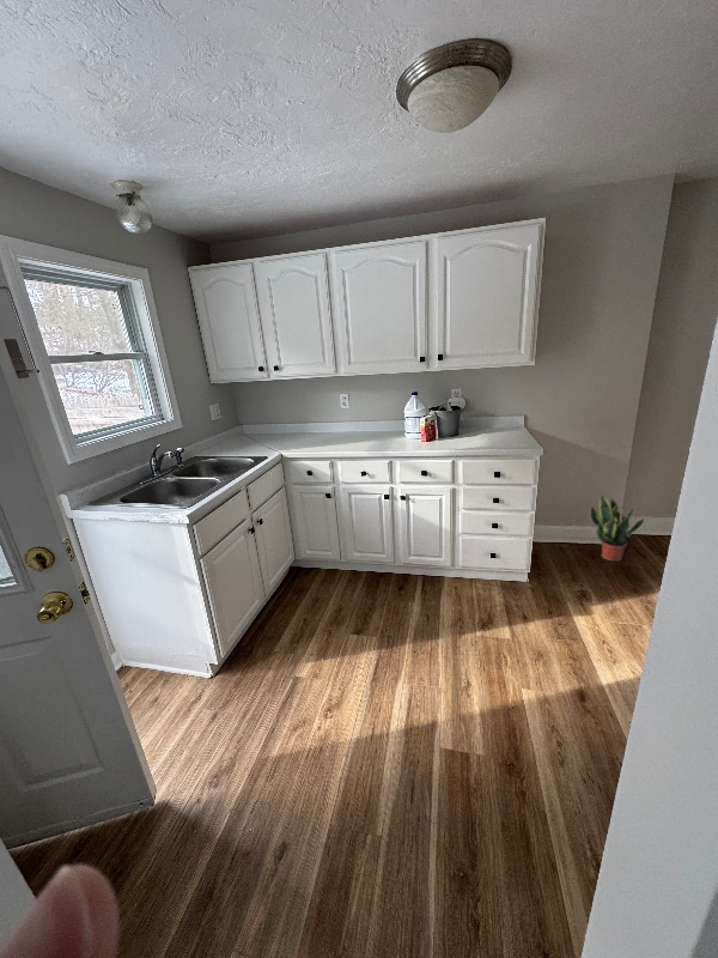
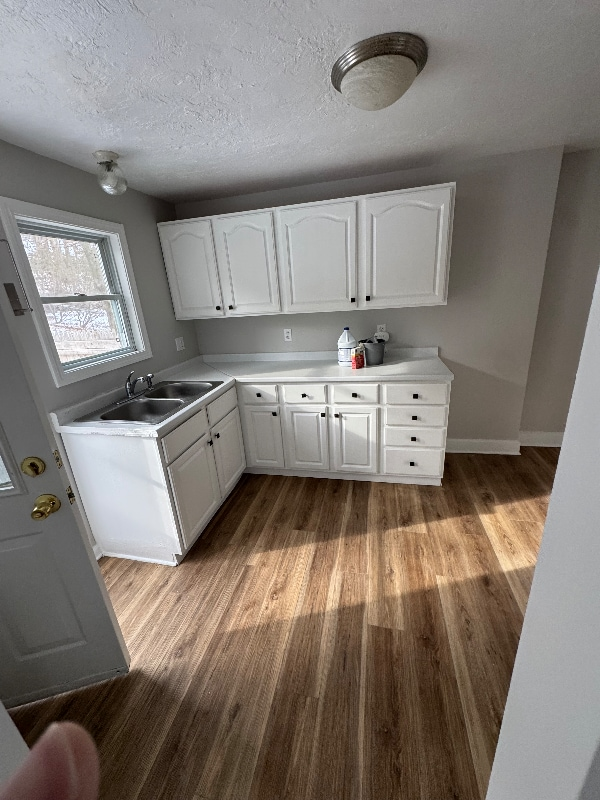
- potted plant [589,493,646,563]
